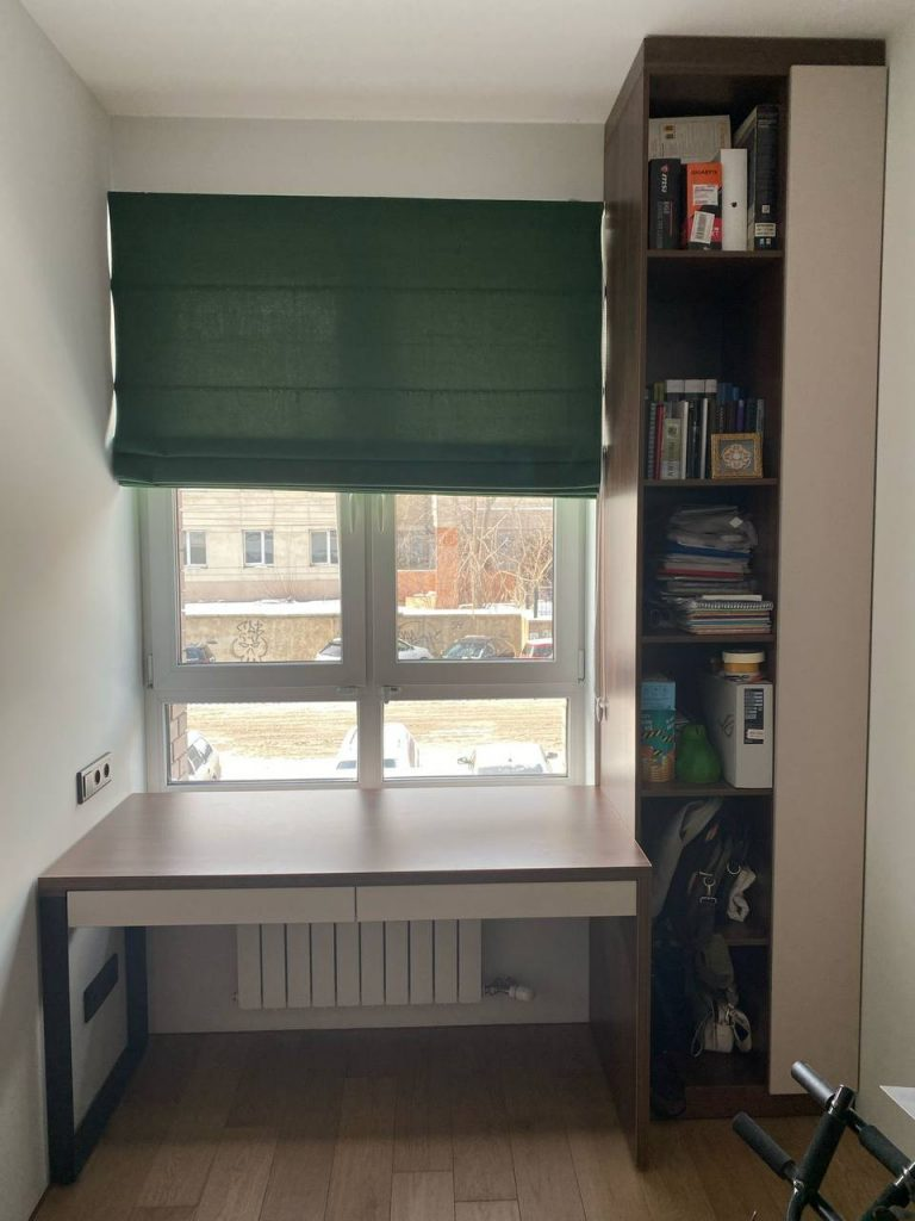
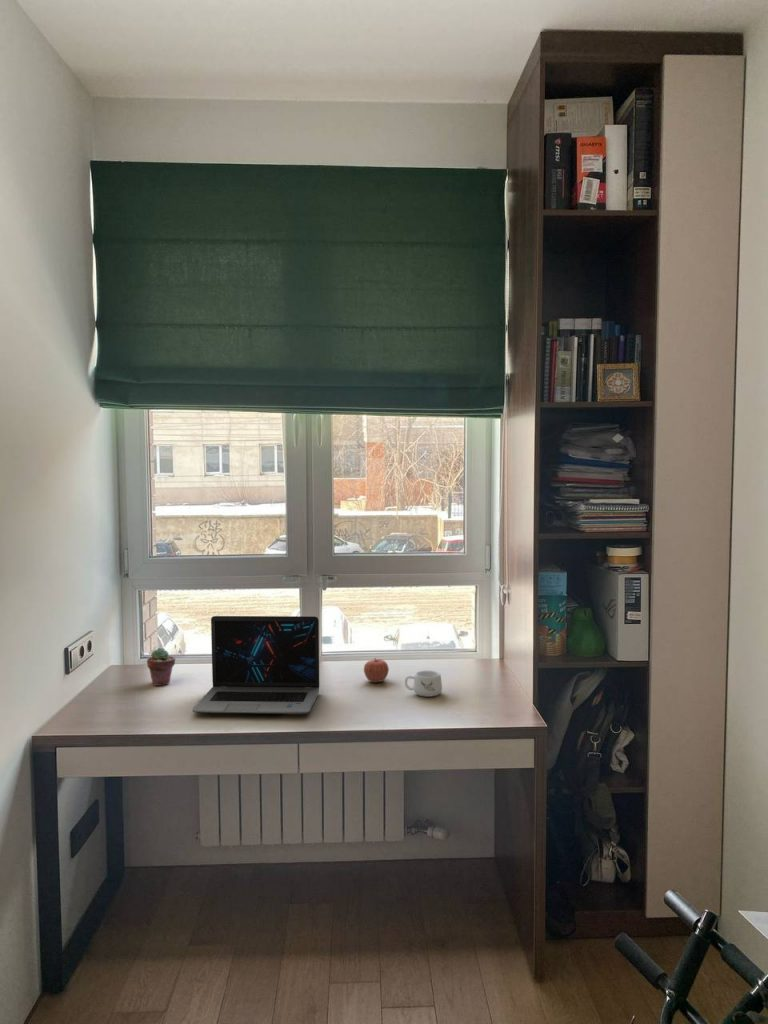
+ laptop [191,615,320,715]
+ potted succulent [146,647,176,687]
+ apple [363,657,390,684]
+ mug [404,670,443,698]
